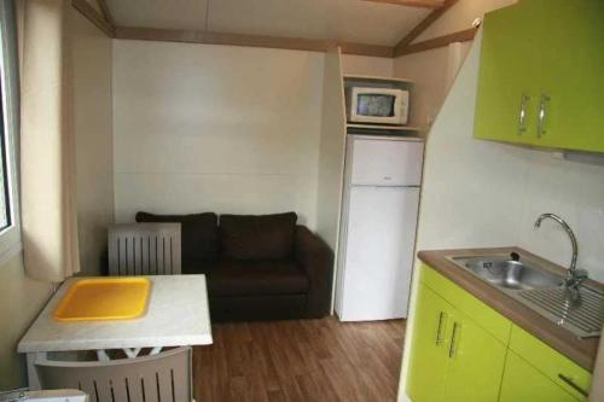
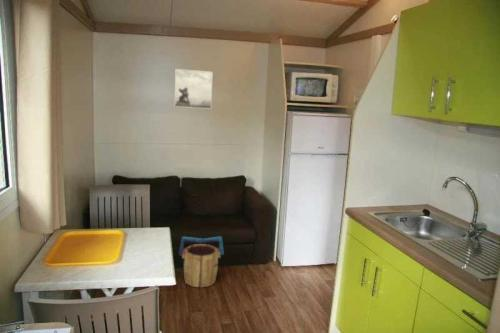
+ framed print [174,68,214,110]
+ bucket [178,235,225,289]
